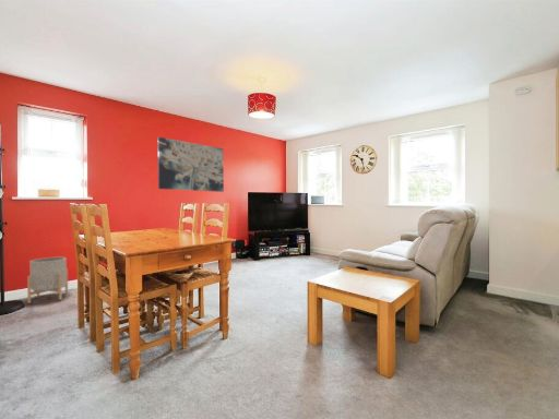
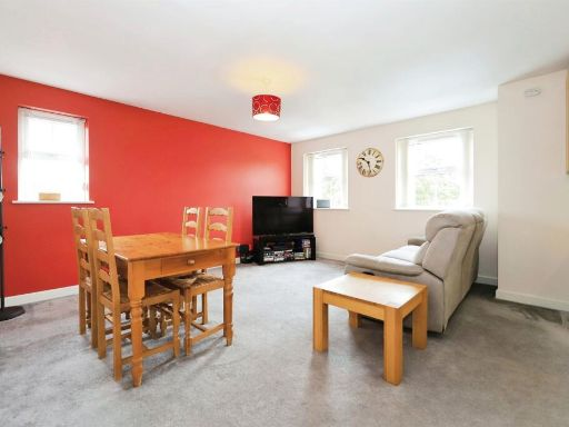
- wall art [156,136,225,193]
- planter [26,256,69,304]
